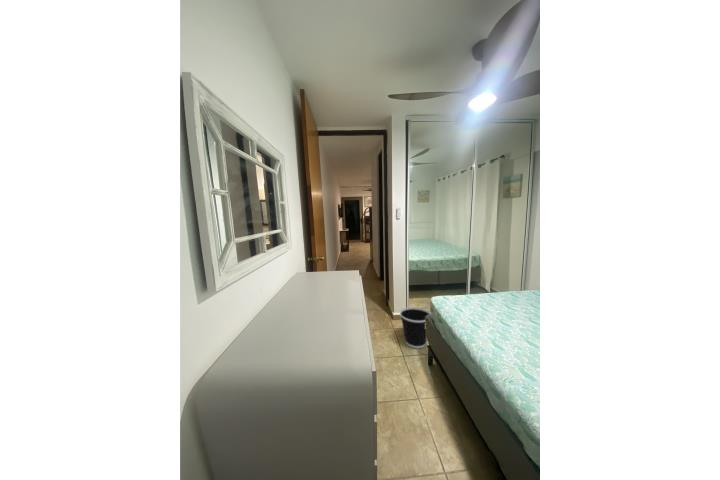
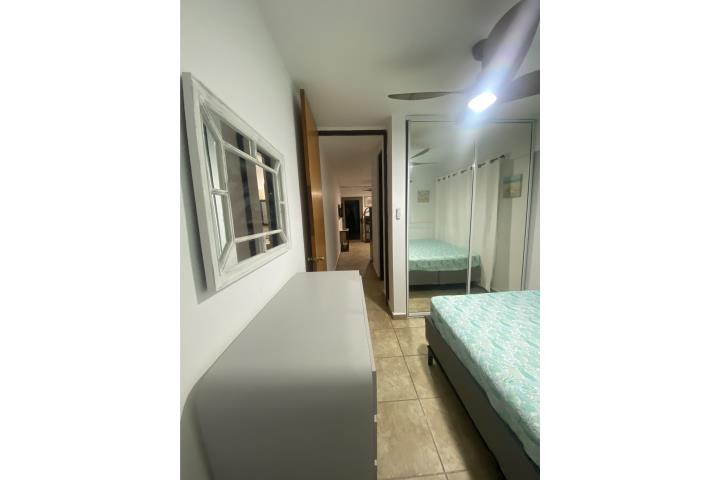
- wastebasket [399,306,432,349]
